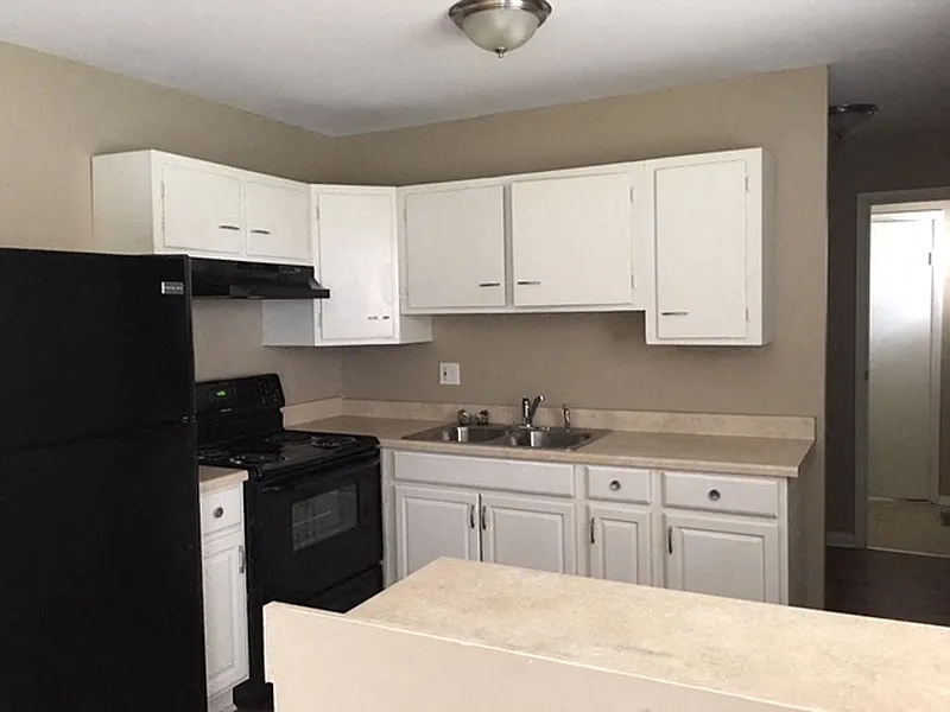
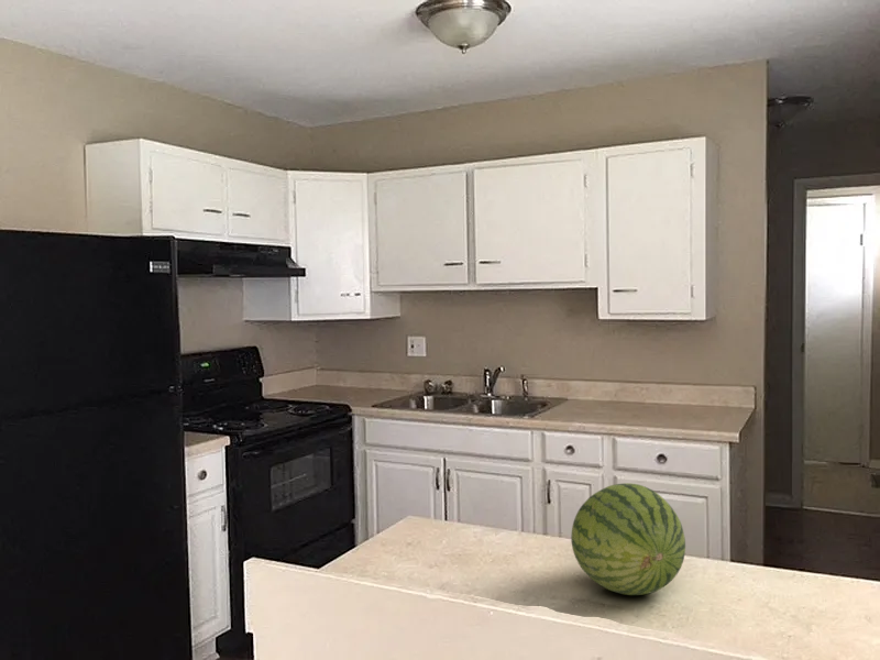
+ fruit [570,482,686,596]
